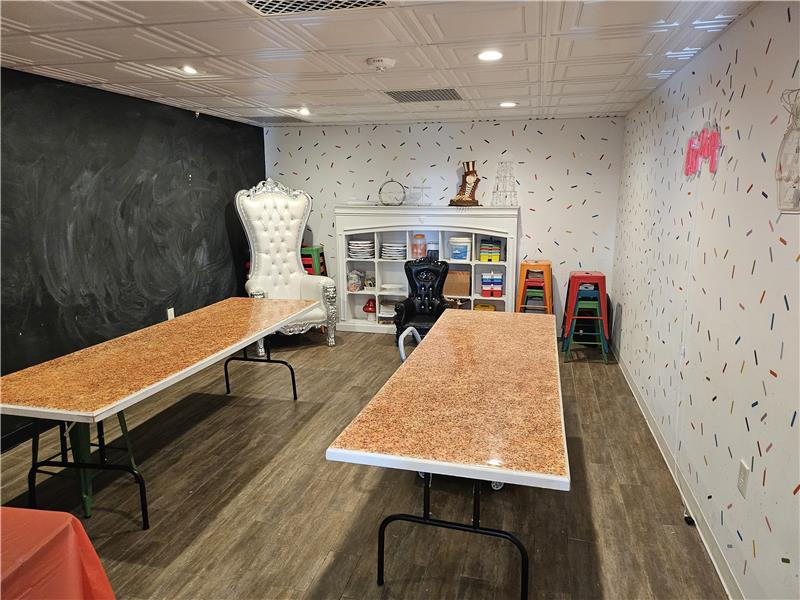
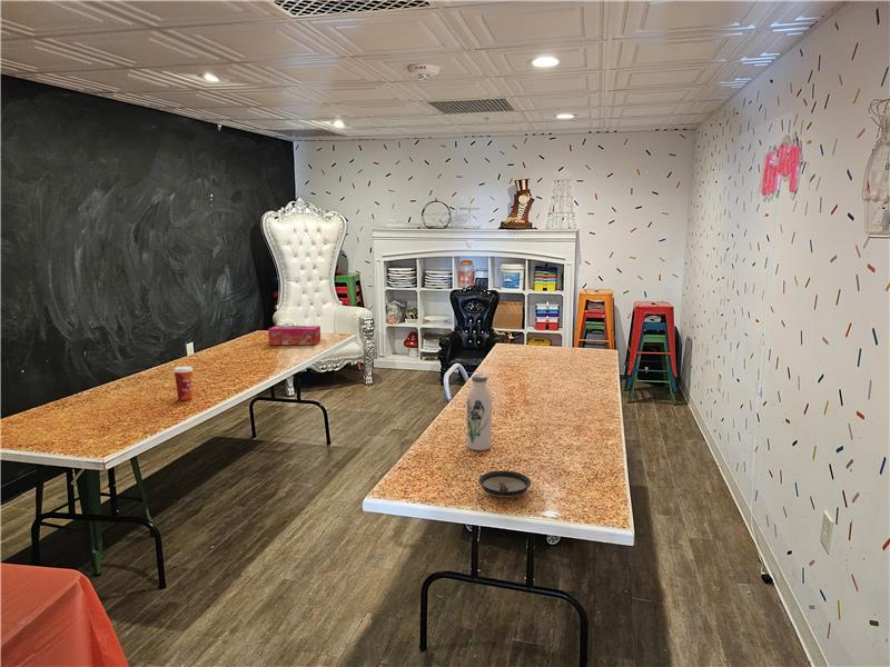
+ saucer [477,469,532,499]
+ tissue box [267,325,322,346]
+ water bottle [466,374,493,451]
+ paper cup [172,366,194,401]
